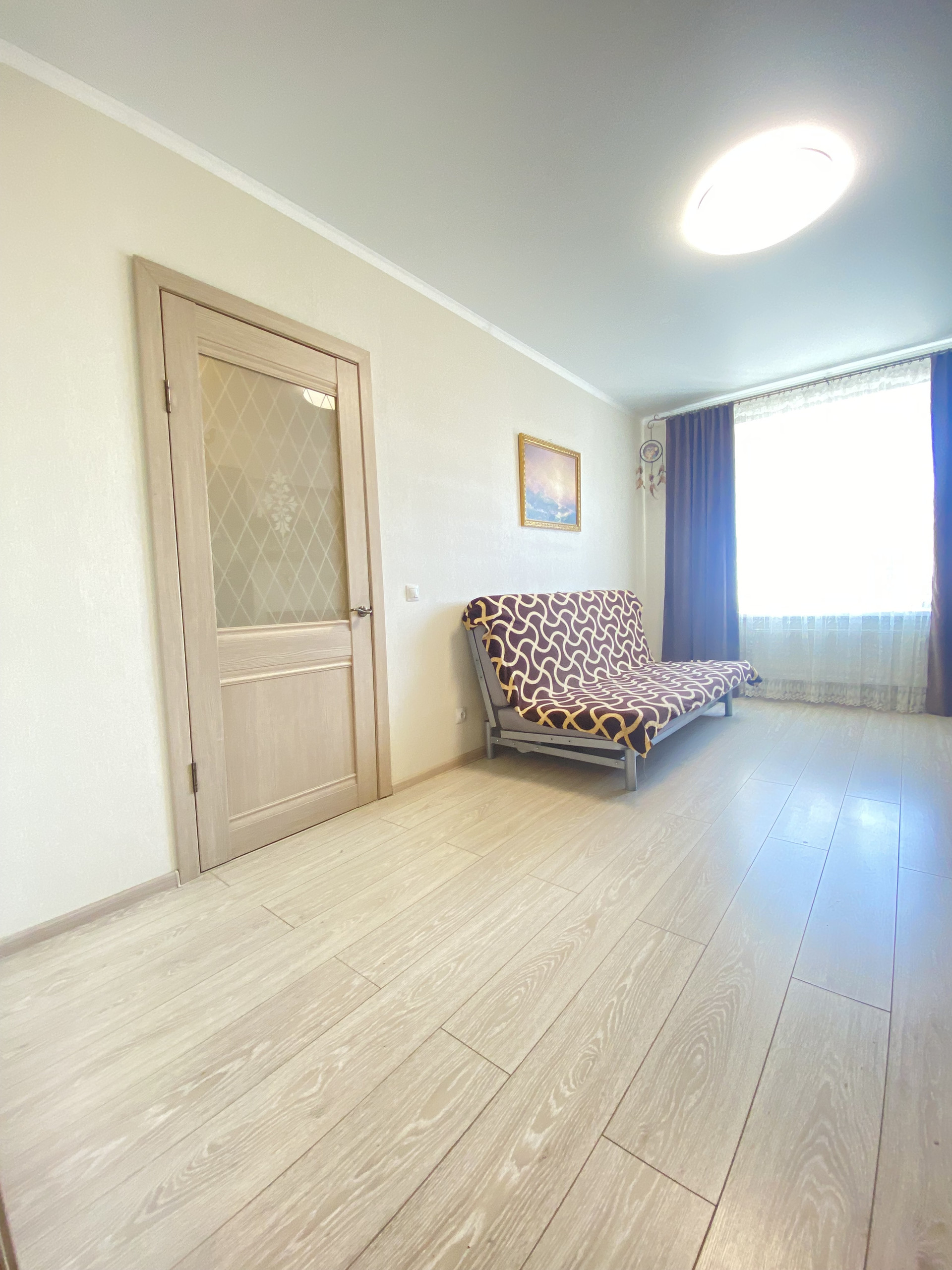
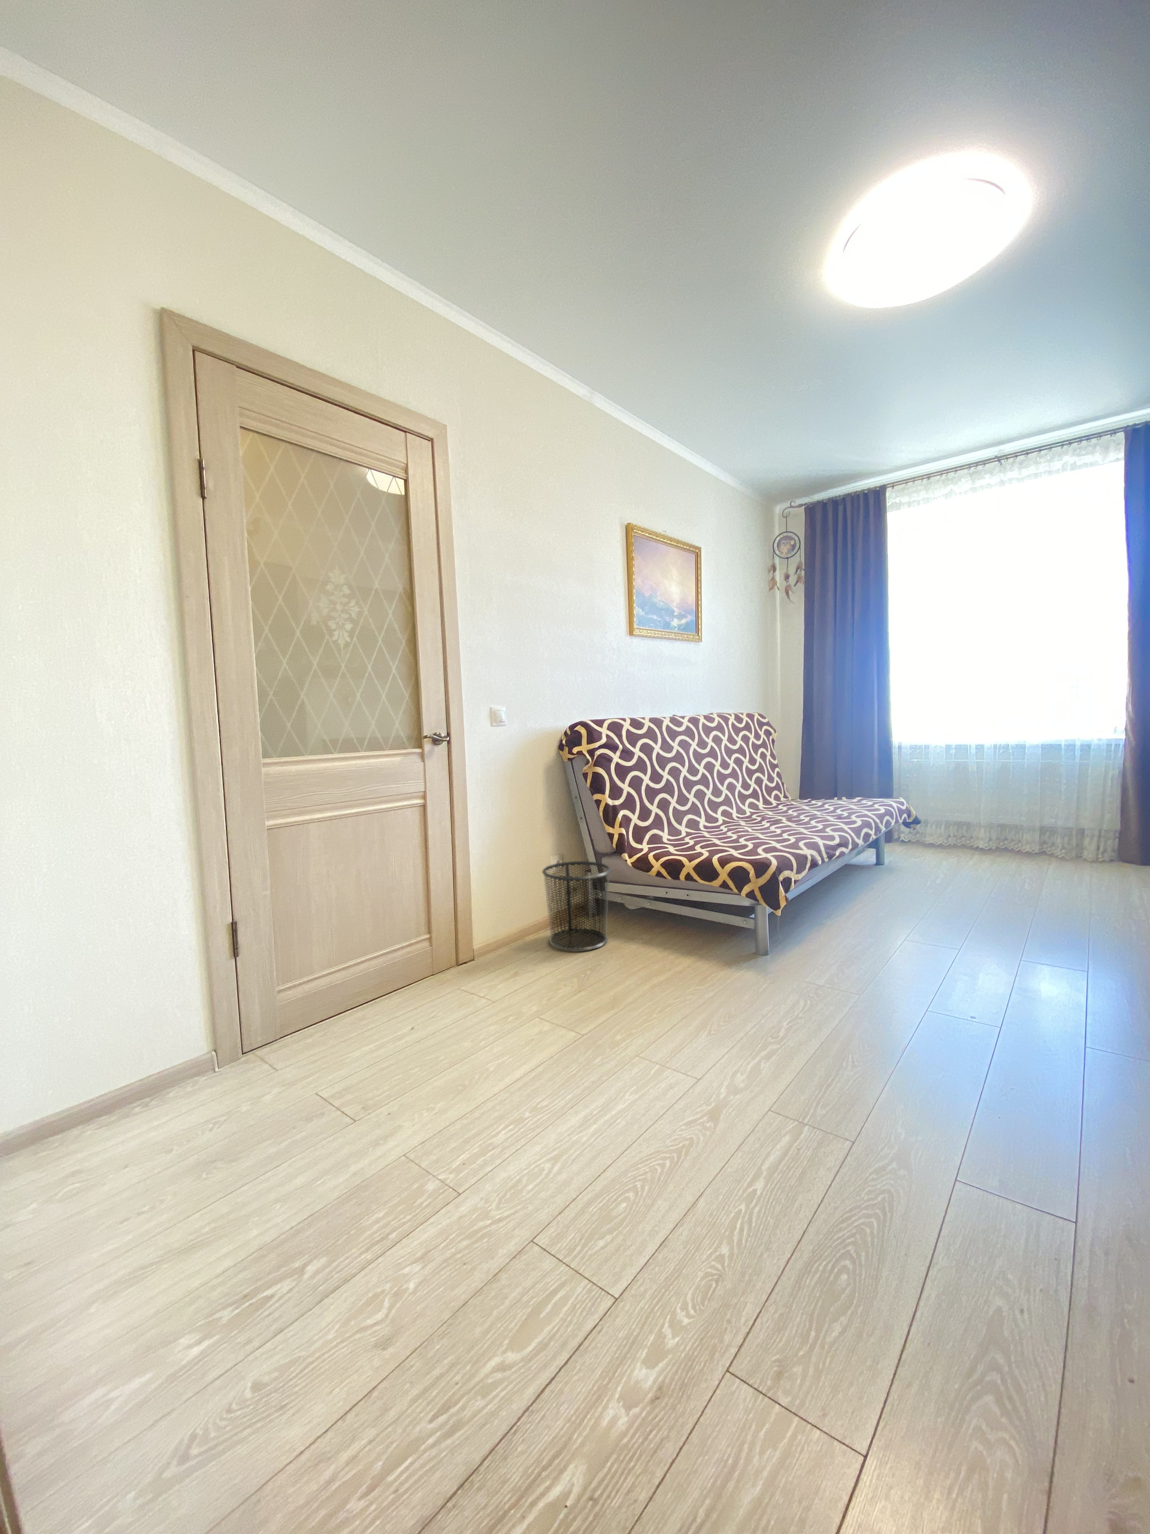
+ waste bin [541,860,611,952]
